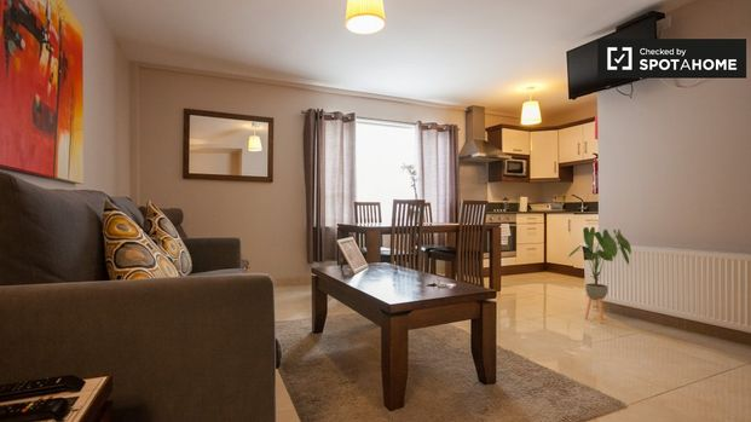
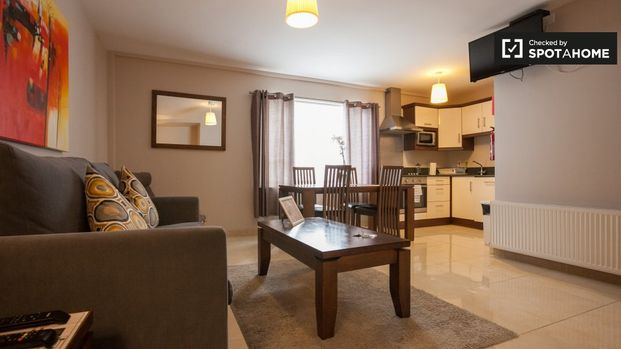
- house plant [567,226,632,324]
